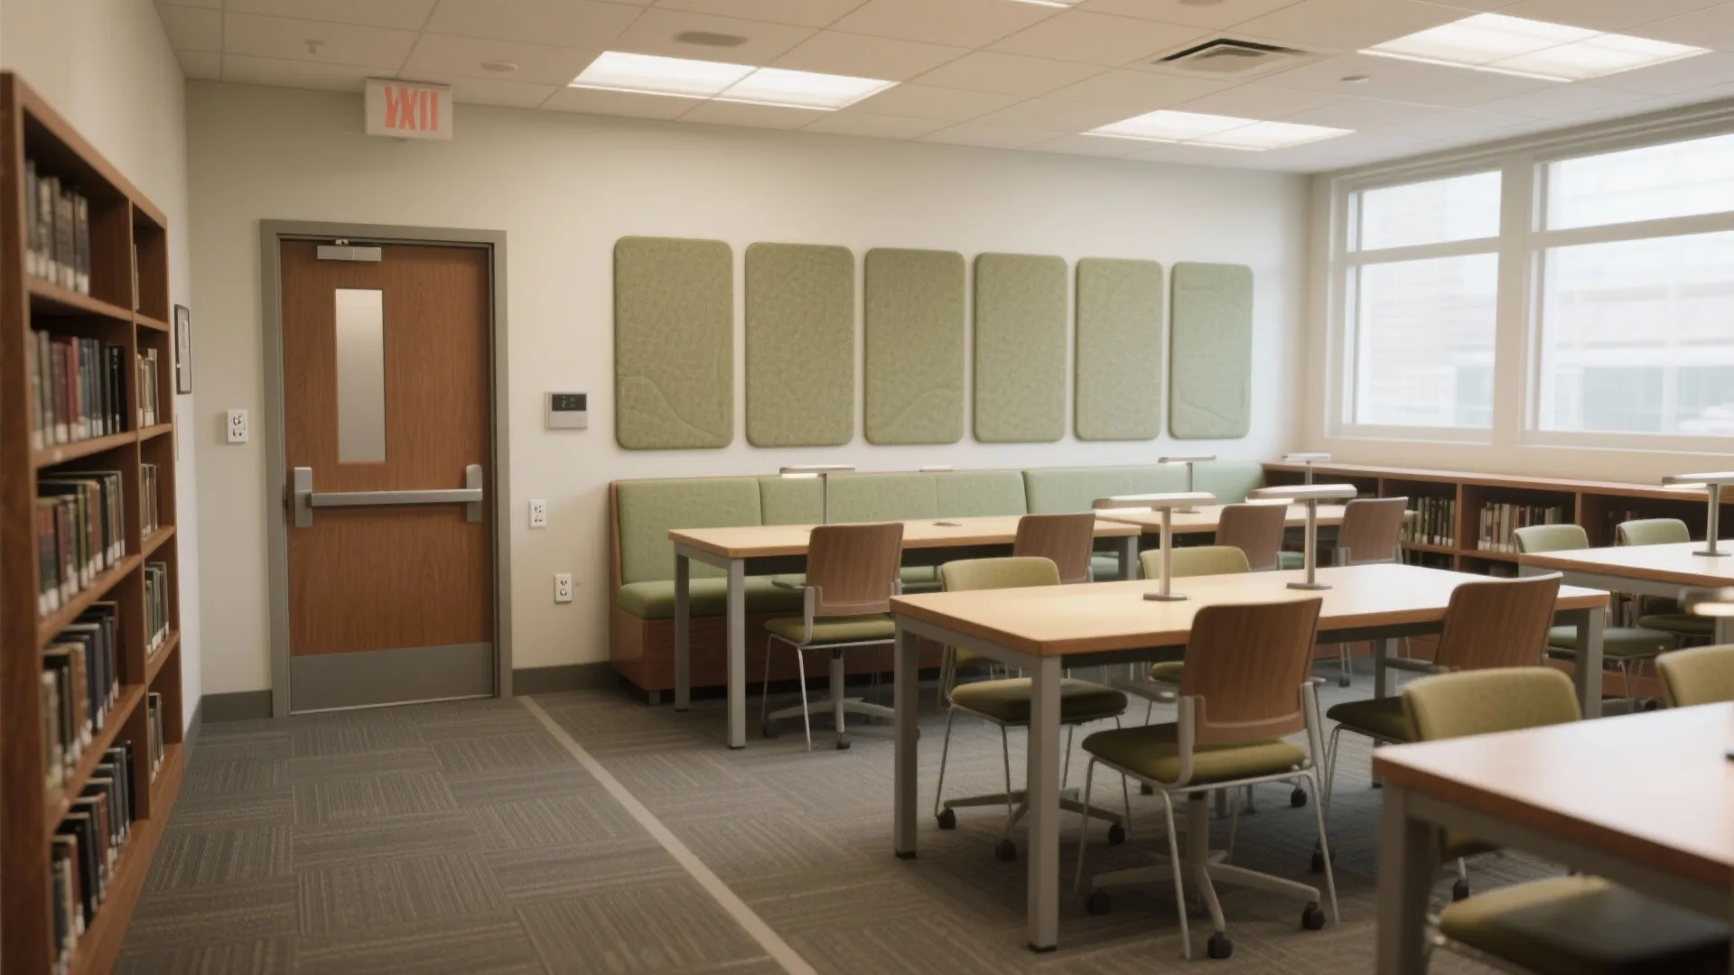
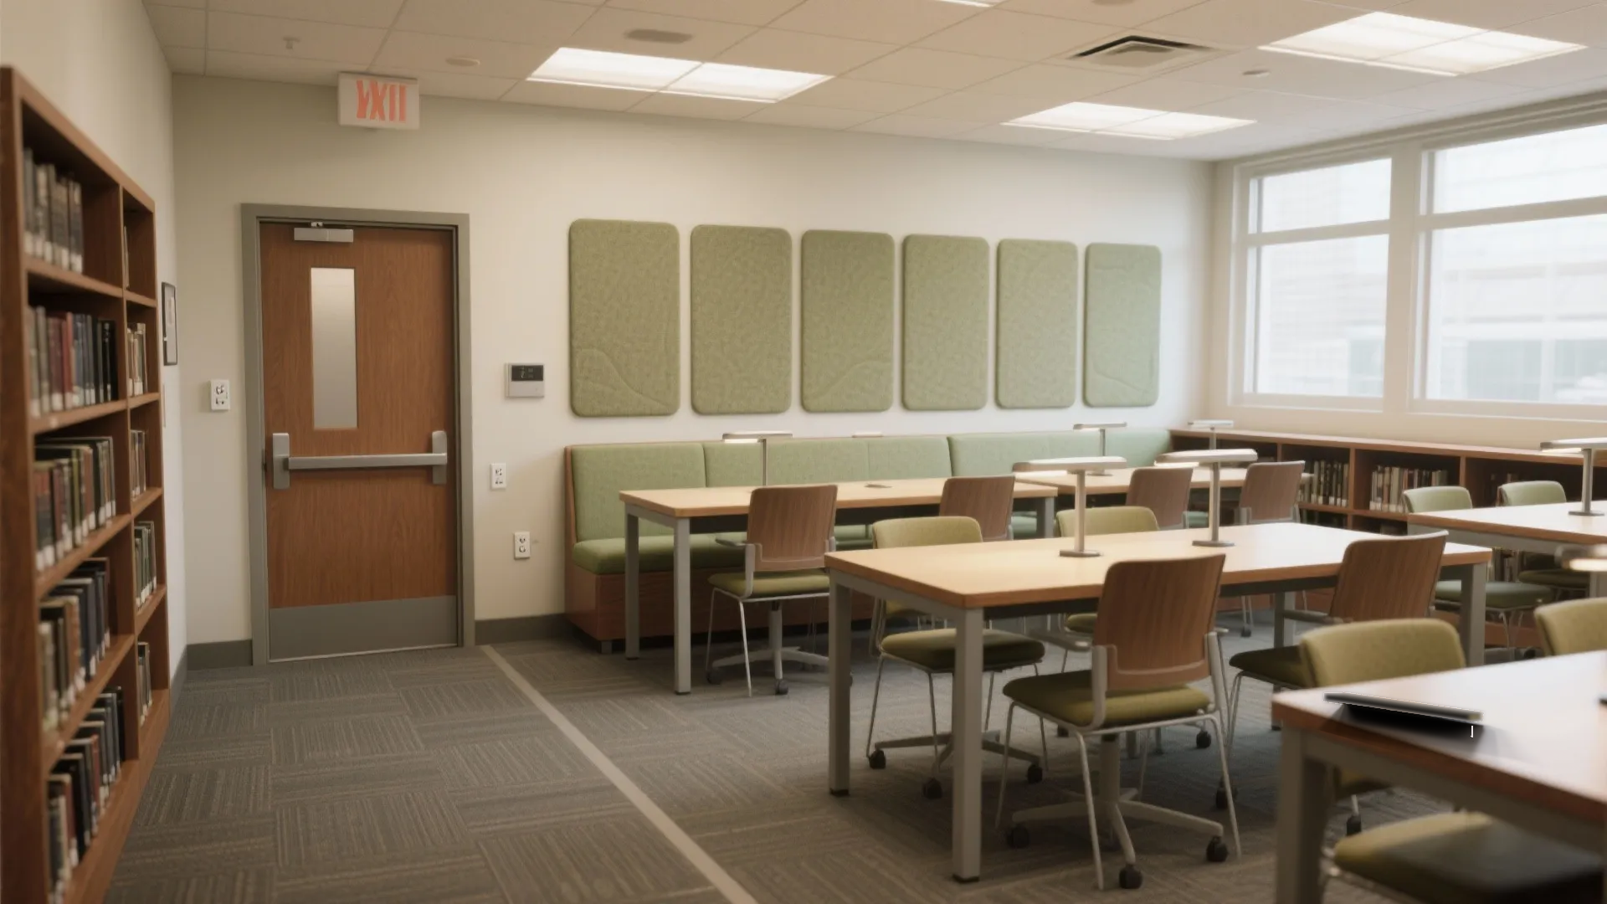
+ notepad [1323,691,1484,742]
